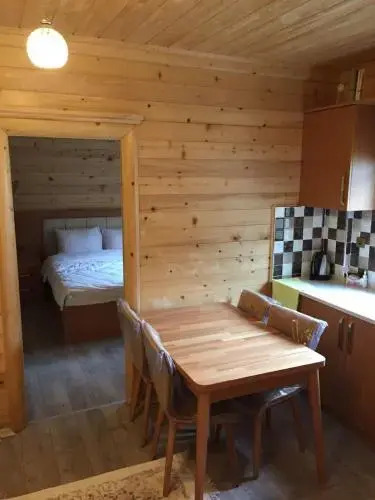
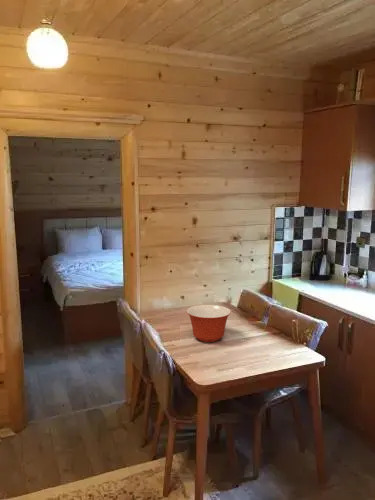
+ mixing bowl [186,304,232,343]
